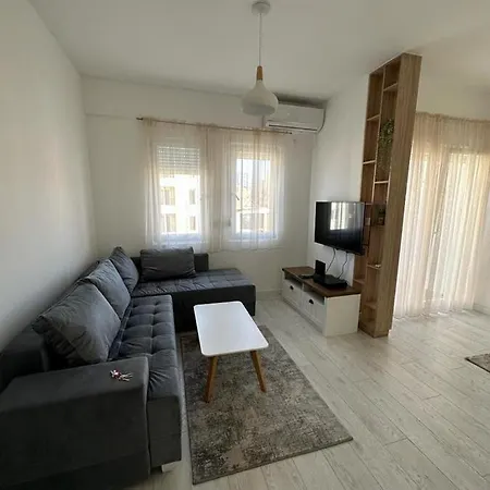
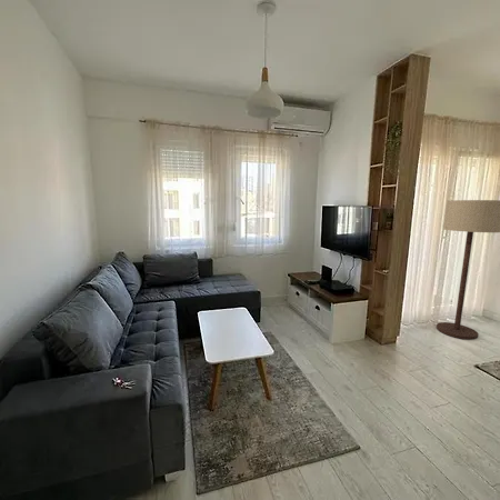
+ floor lamp [436,199,500,341]
